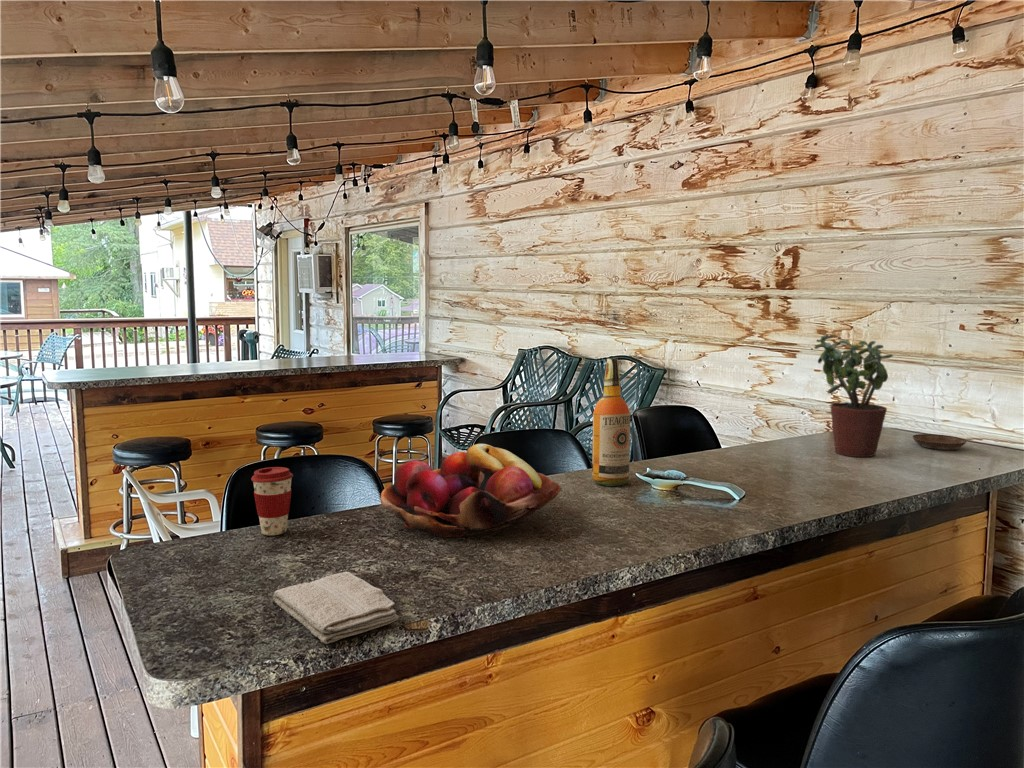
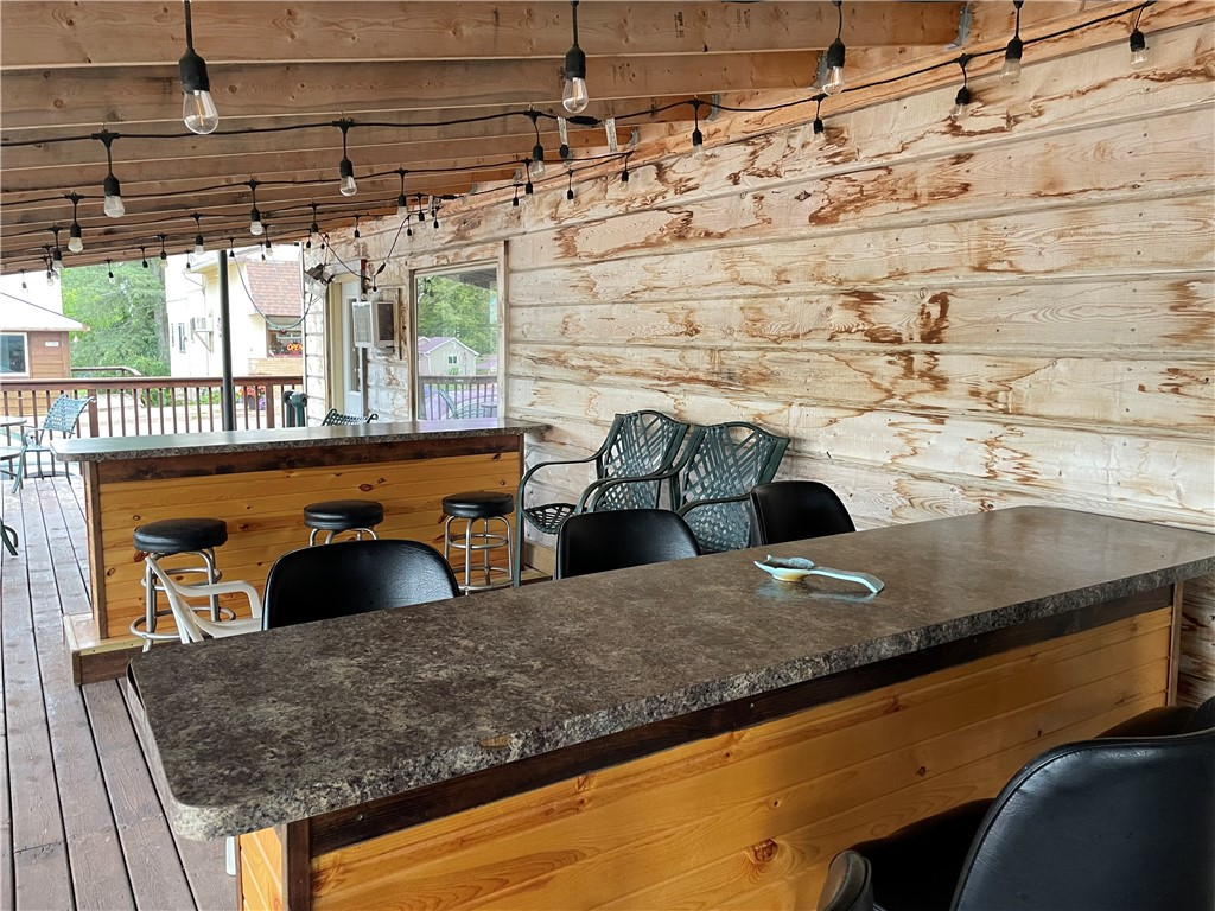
- coffee cup [250,466,294,536]
- washcloth [272,571,400,645]
- saucer [911,433,968,451]
- potted plant [813,333,894,458]
- fruit basket [380,443,562,538]
- liquor bottle [591,357,631,487]
